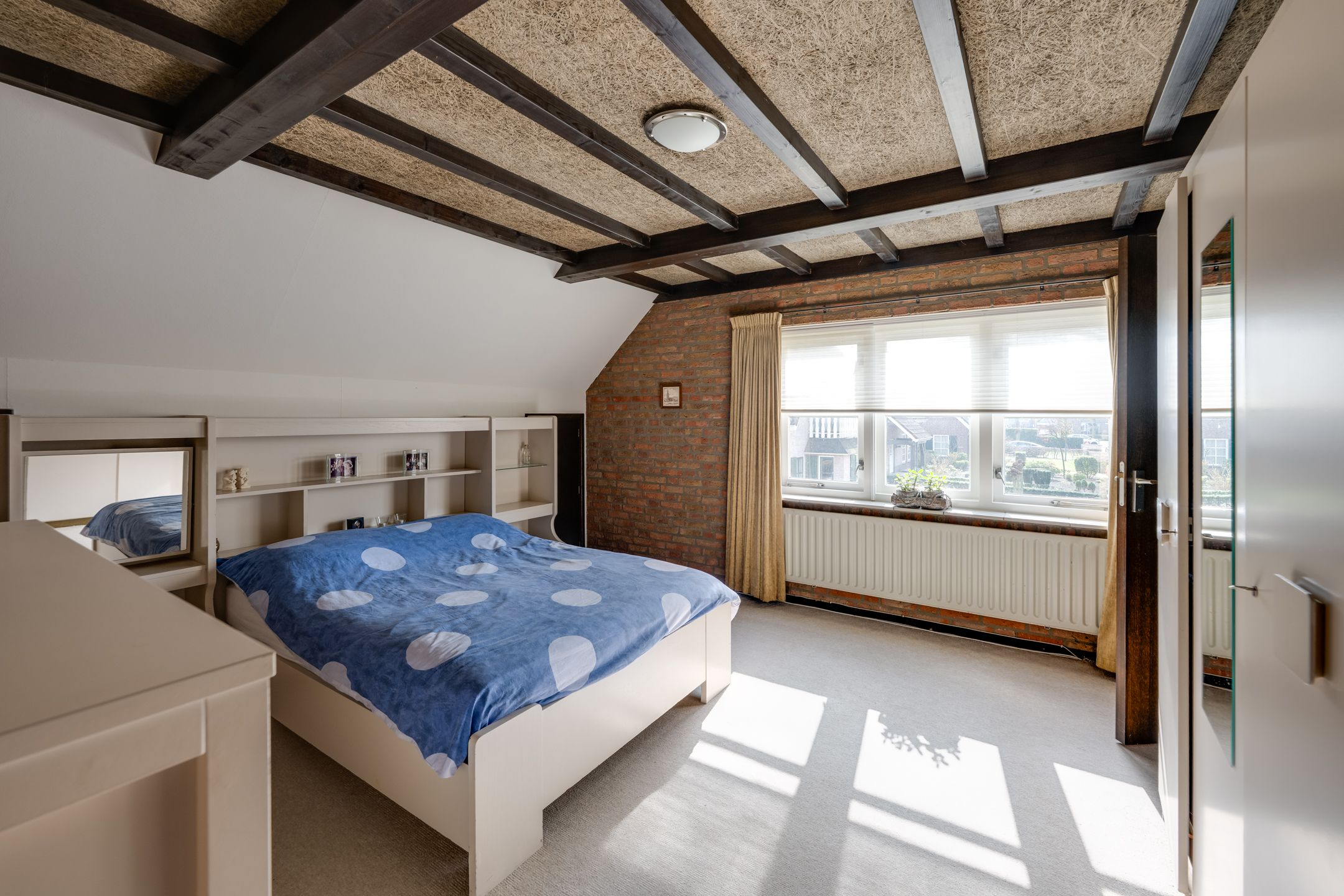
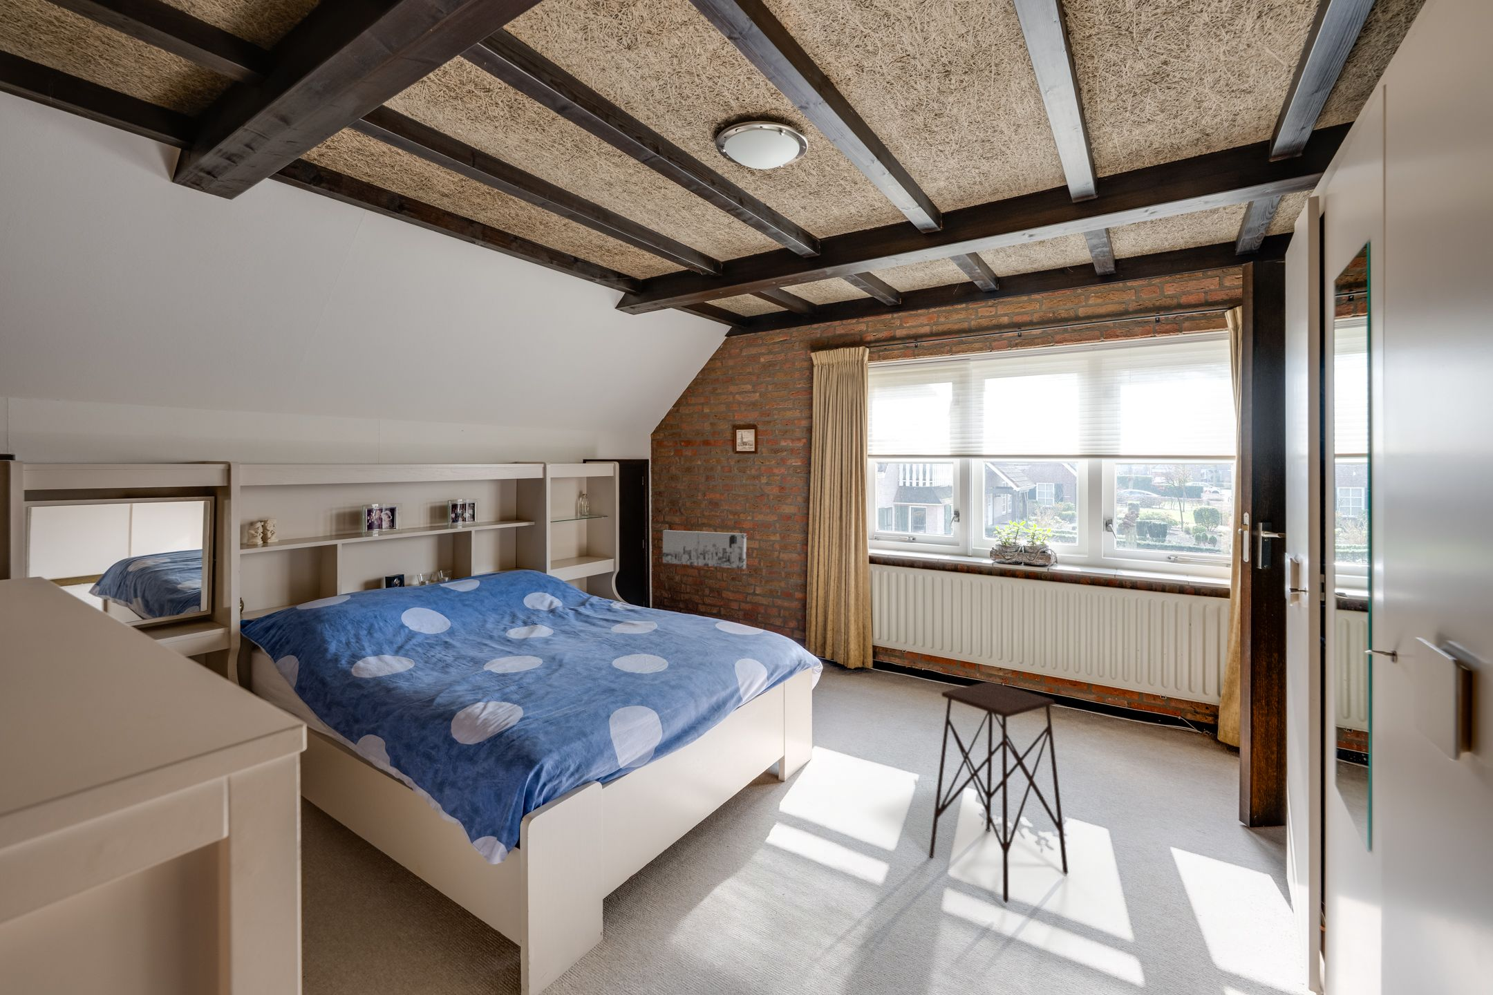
+ wall art [662,530,748,570]
+ side table [929,682,1069,904]
